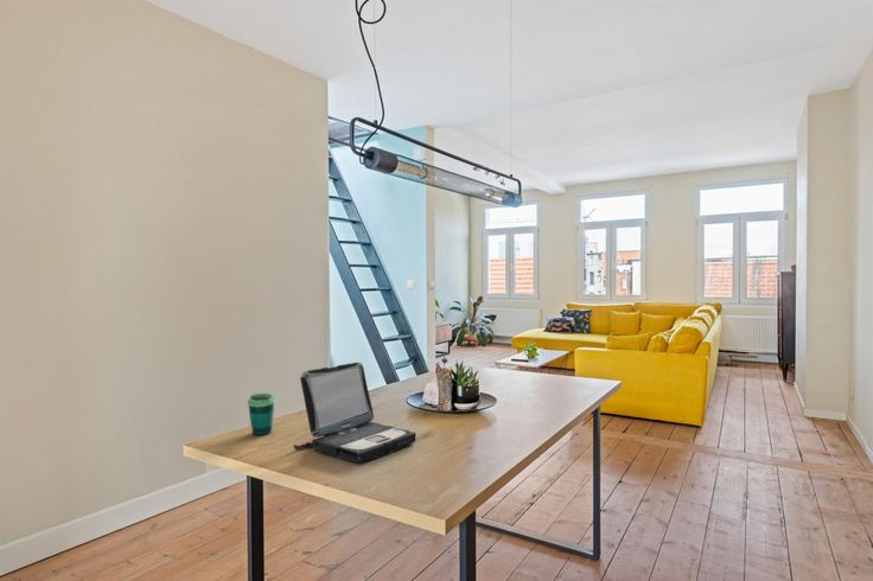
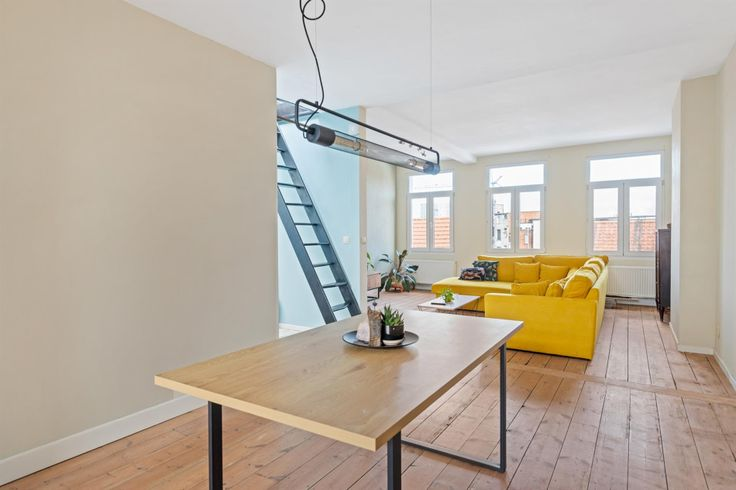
- cup [247,392,276,436]
- laptop [293,360,418,464]
